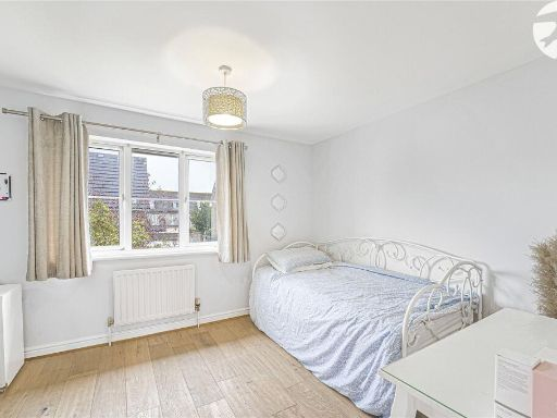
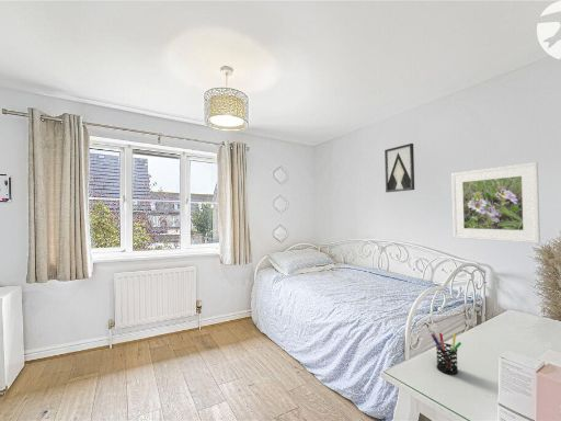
+ wall art [383,143,415,193]
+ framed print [450,161,541,244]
+ pen holder [431,332,462,375]
